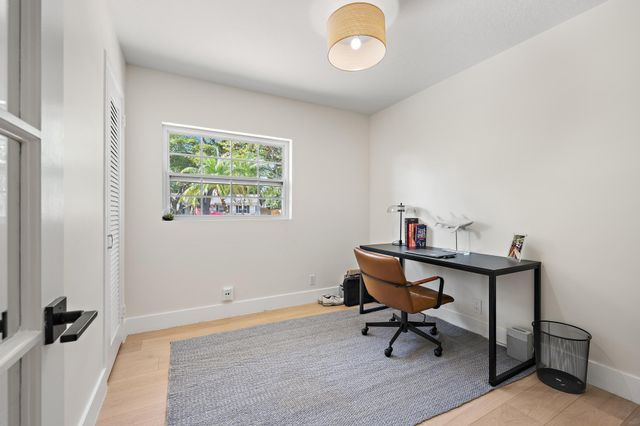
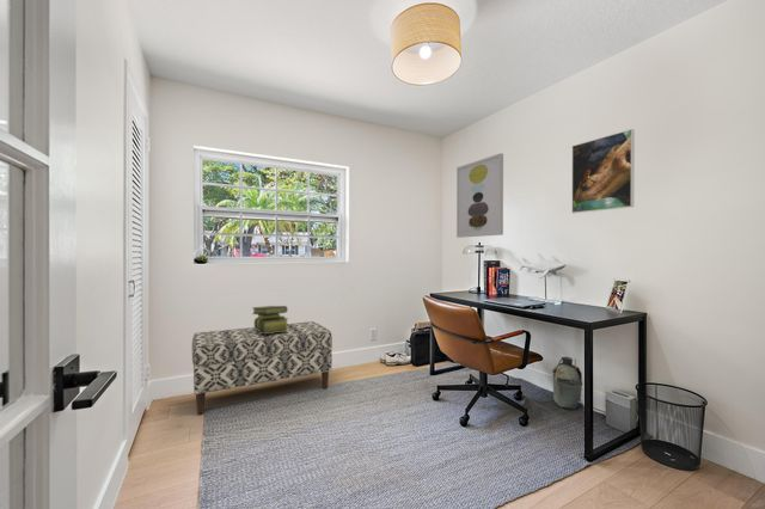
+ stack of books [251,305,289,333]
+ bench [191,320,333,416]
+ wall art [455,152,504,239]
+ military canteen [551,356,583,411]
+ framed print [570,128,636,214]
